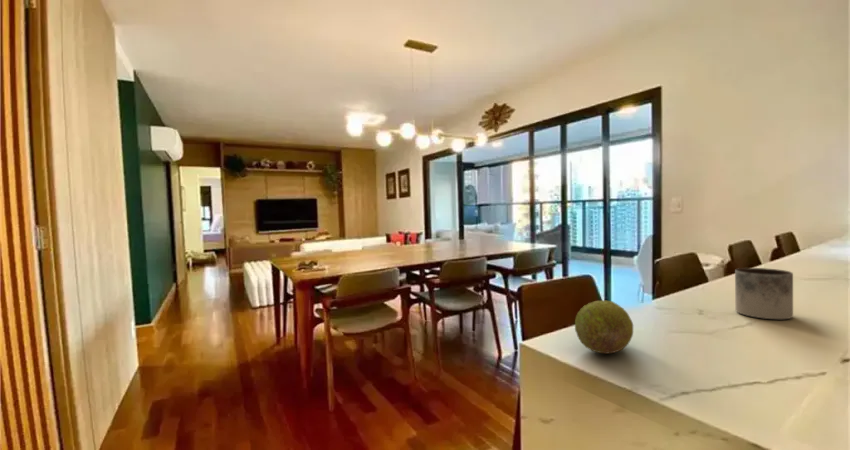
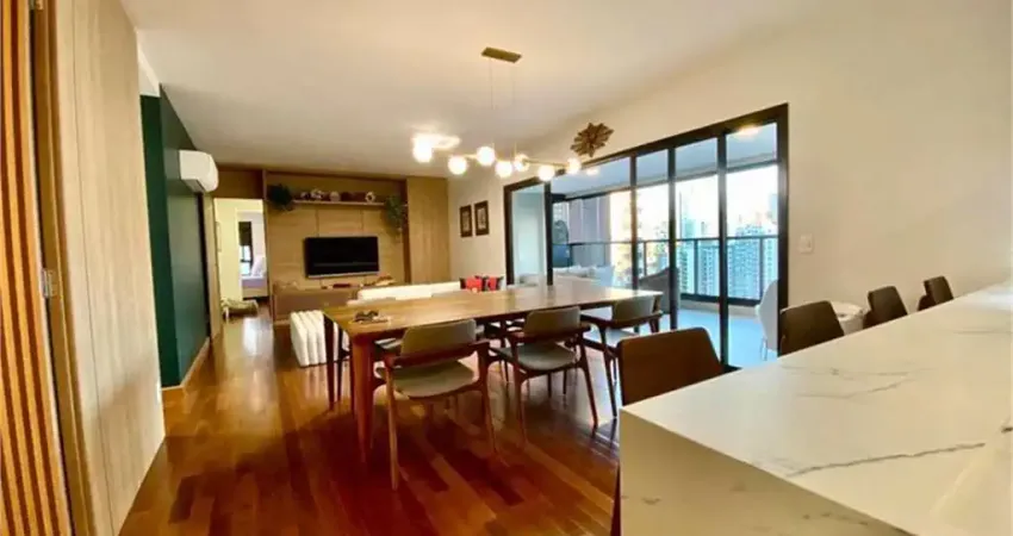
- fruit [574,300,634,355]
- mug [734,267,794,320]
